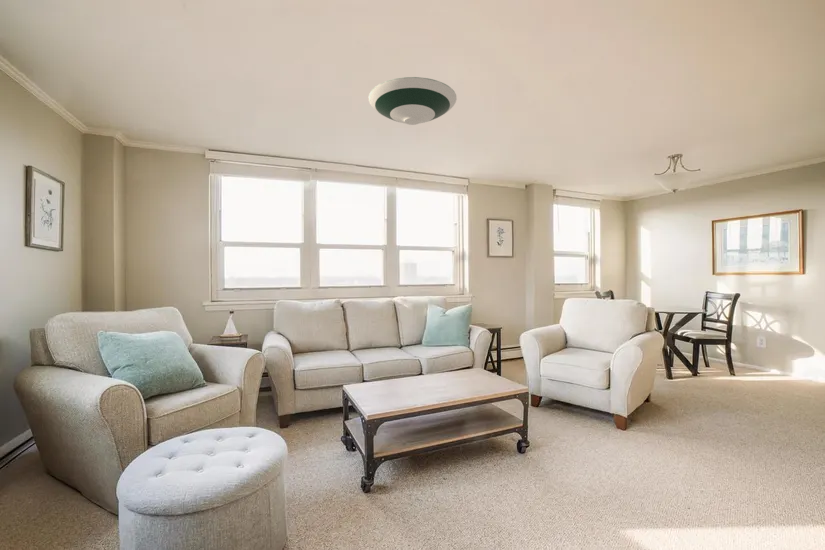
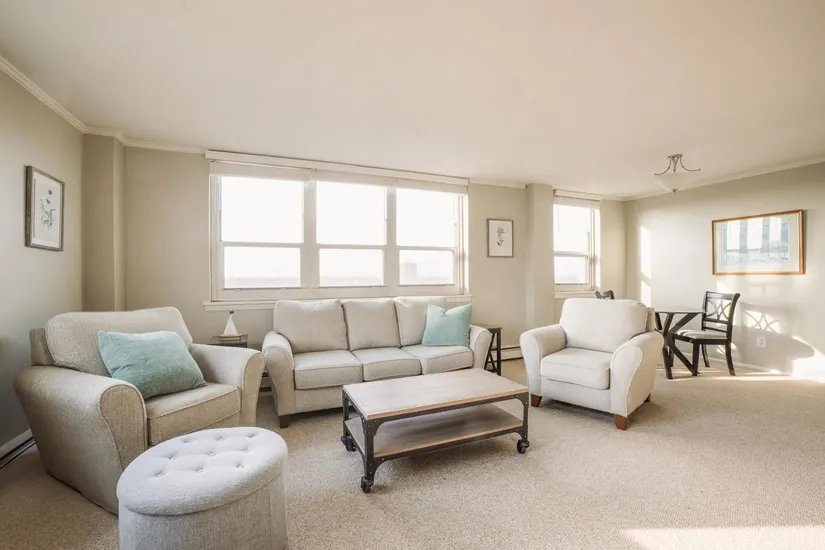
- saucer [368,76,458,126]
